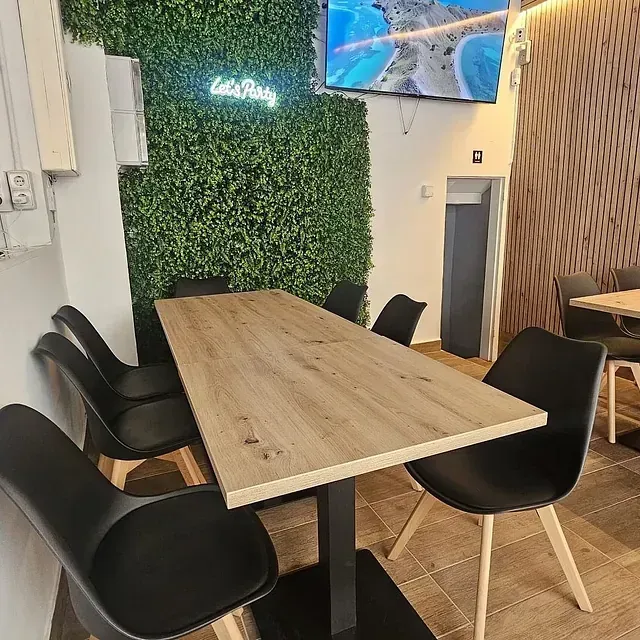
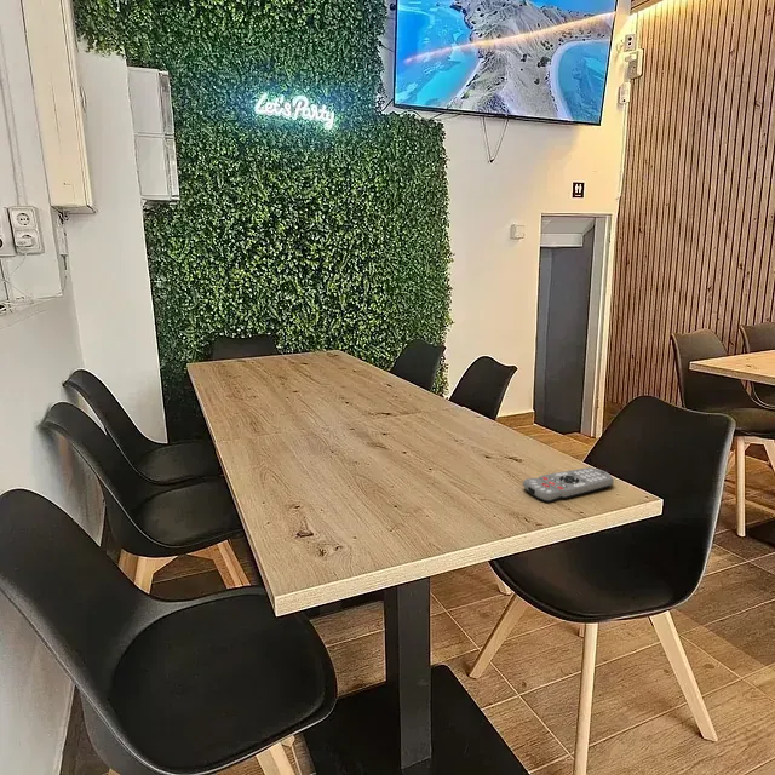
+ remote control [522,466,615,504]
